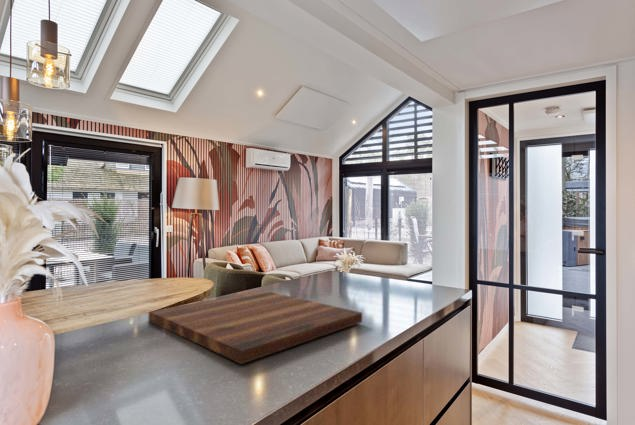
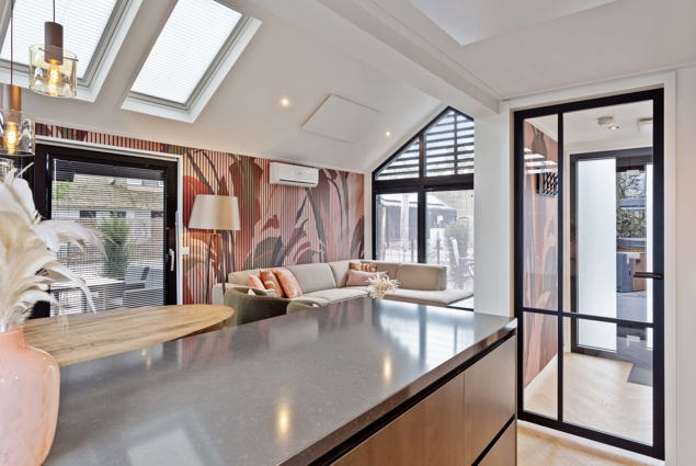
- cutting board [149,289,363,365]
